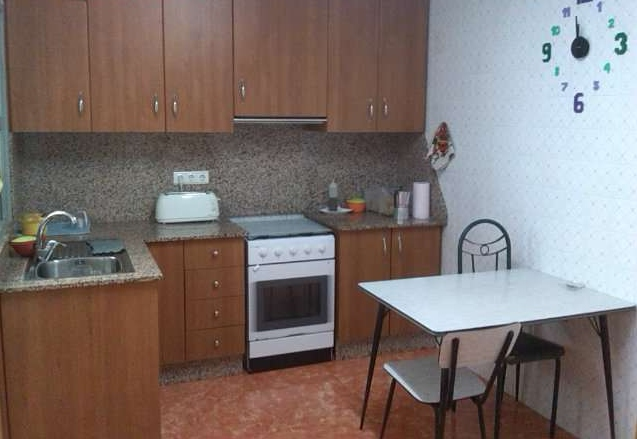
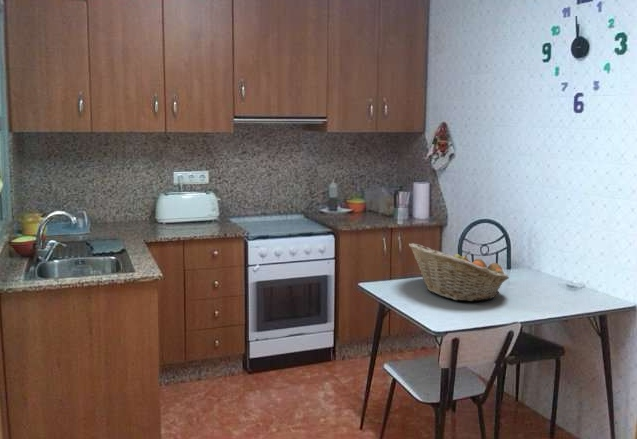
+ fruit basket [408,242,510,302]
